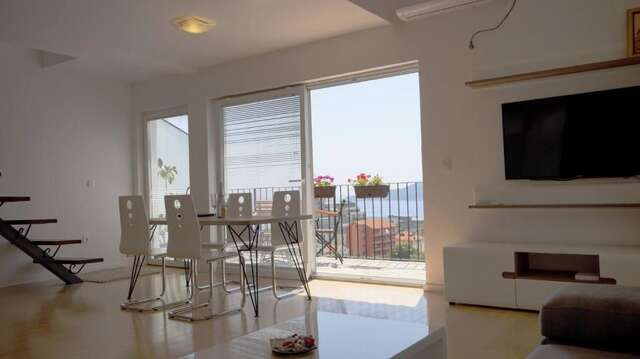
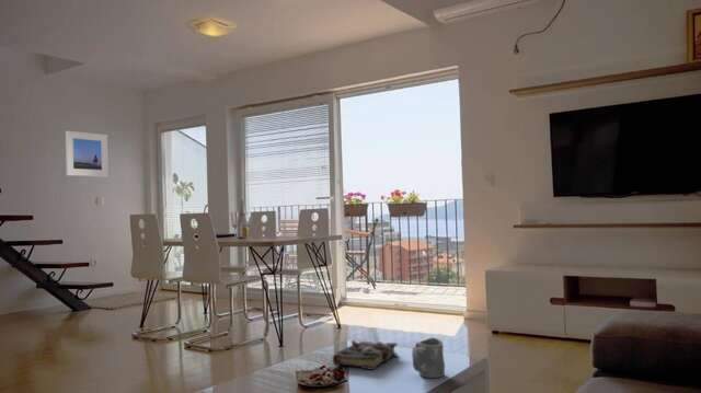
+ book [332,339,399,371]
+ mug [411,336,446,379]
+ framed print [65,130,110,178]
